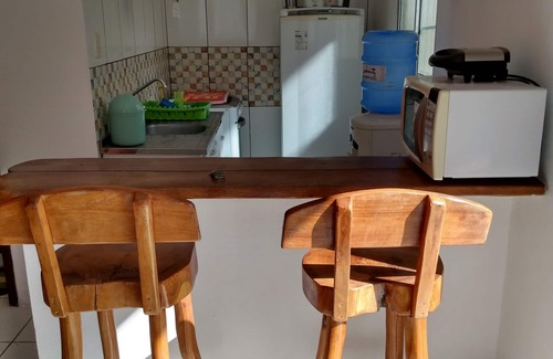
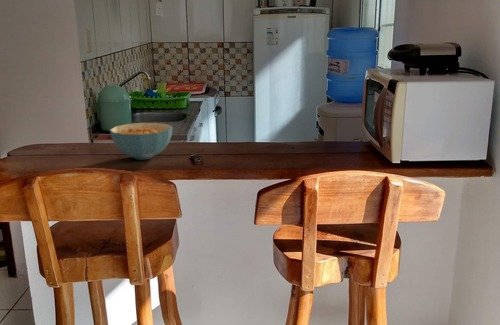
+ cereal bowl [109,122,174,160]
